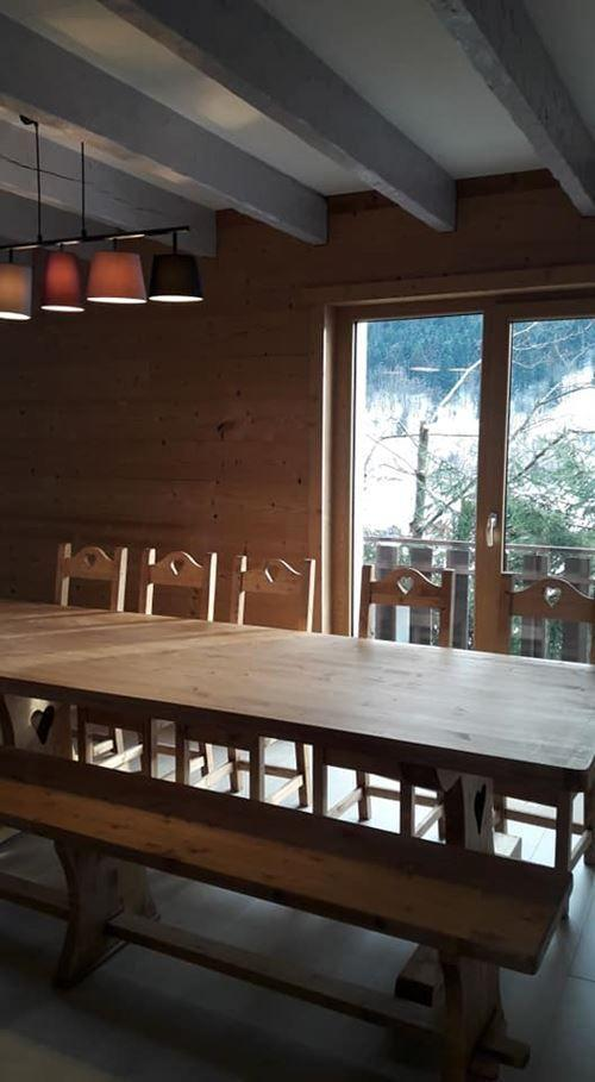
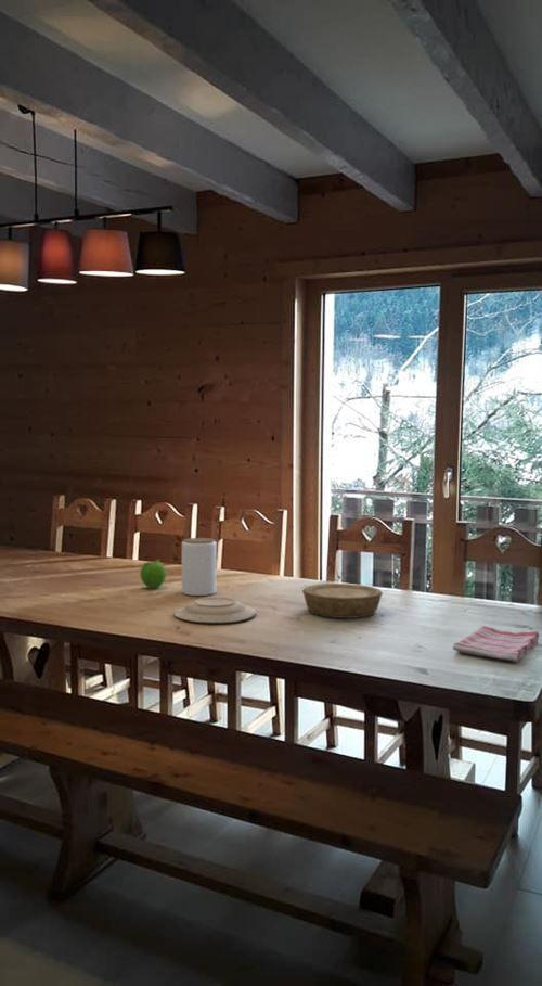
+ jar [181,537,218,597]
+ bowl [301,582,384,619]
+ plate [173,597,257,624]
+ dish towel [452,625,540,663]
+ fruit [139,559,168,589]
